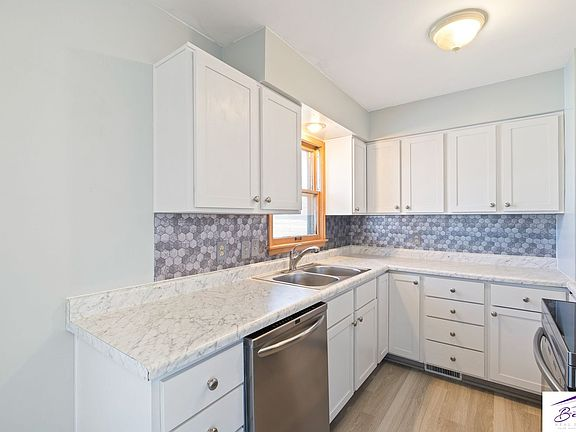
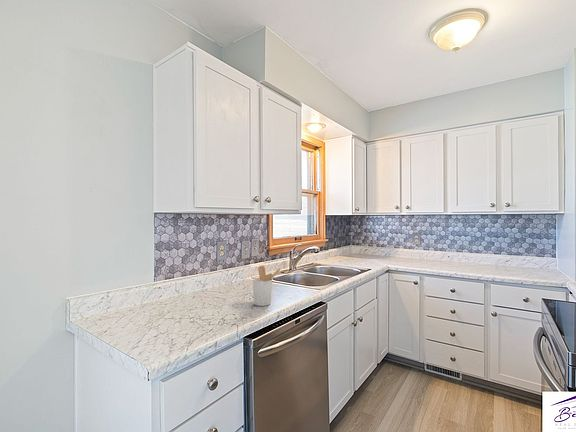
+ utensil holder [252,265,281,307]
